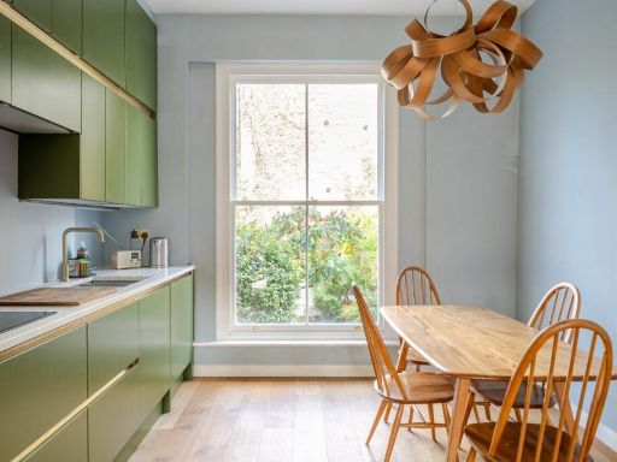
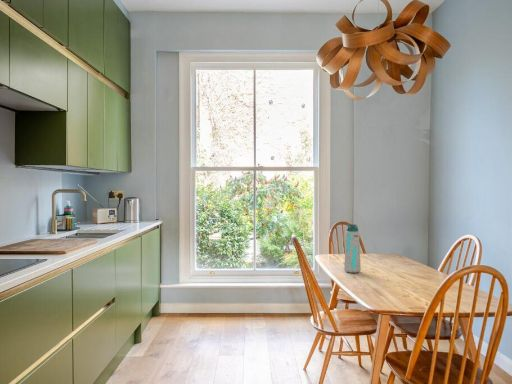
+ water bottle [343,223,362,274]
